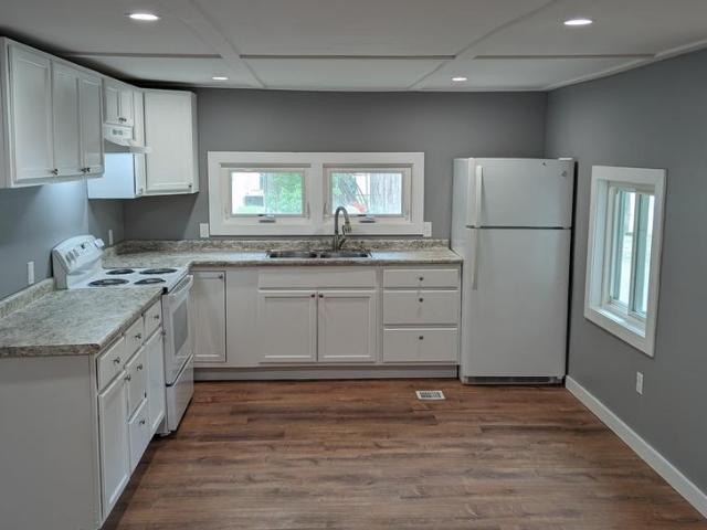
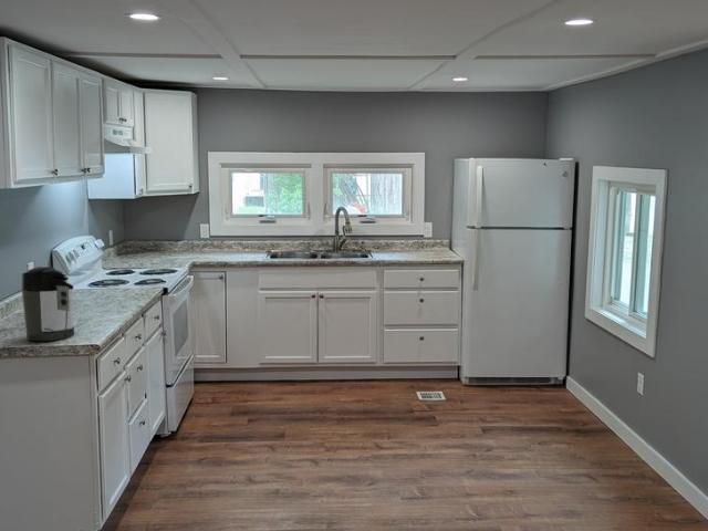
+ coffee maker [21,266,75,342]
